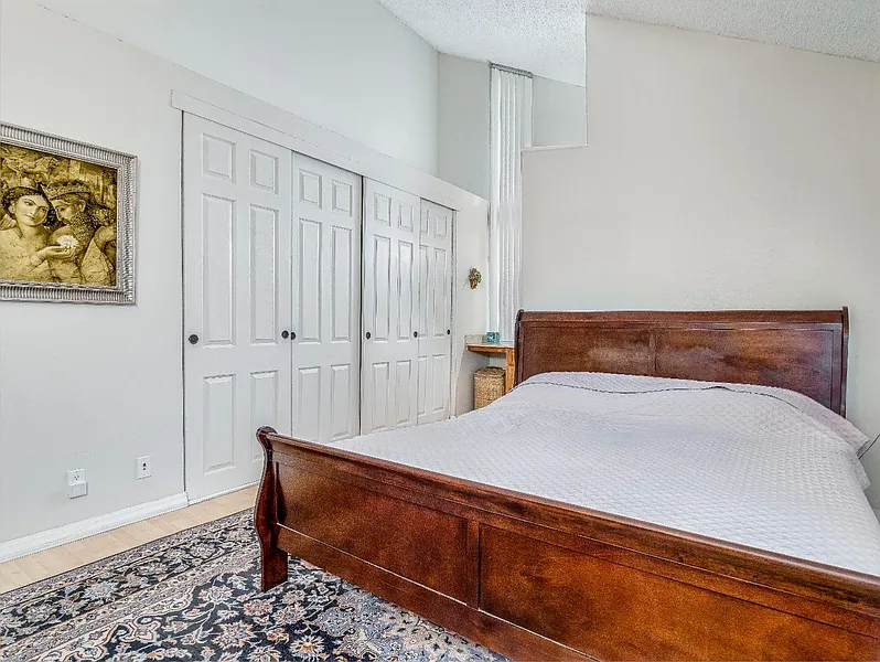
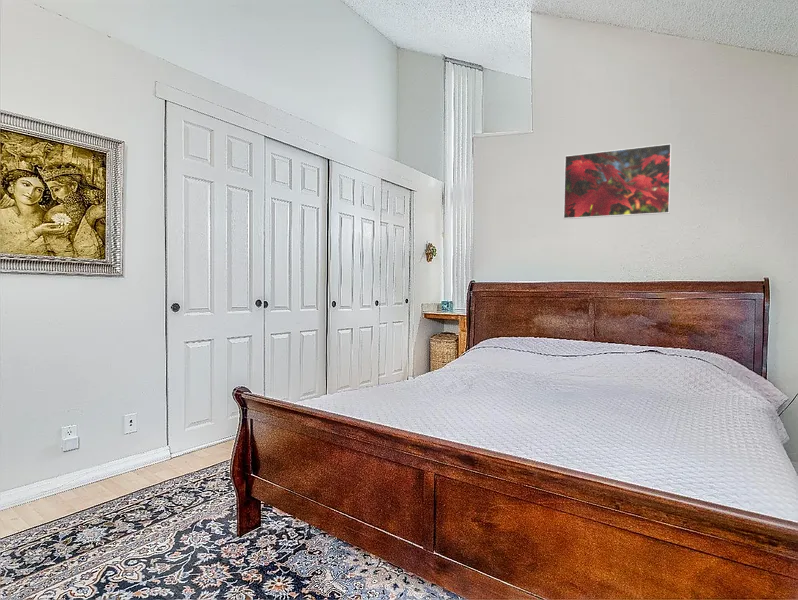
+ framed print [562,143,672,220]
